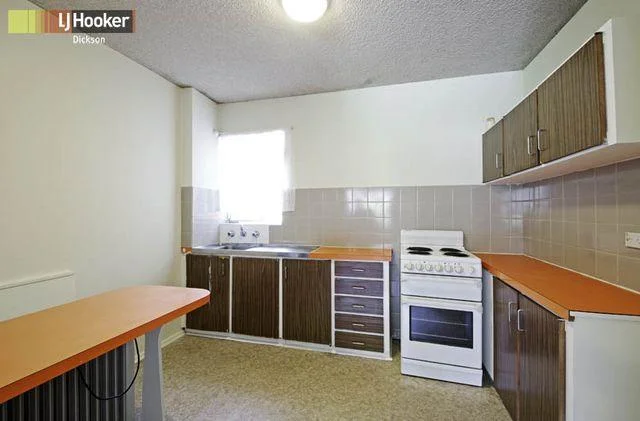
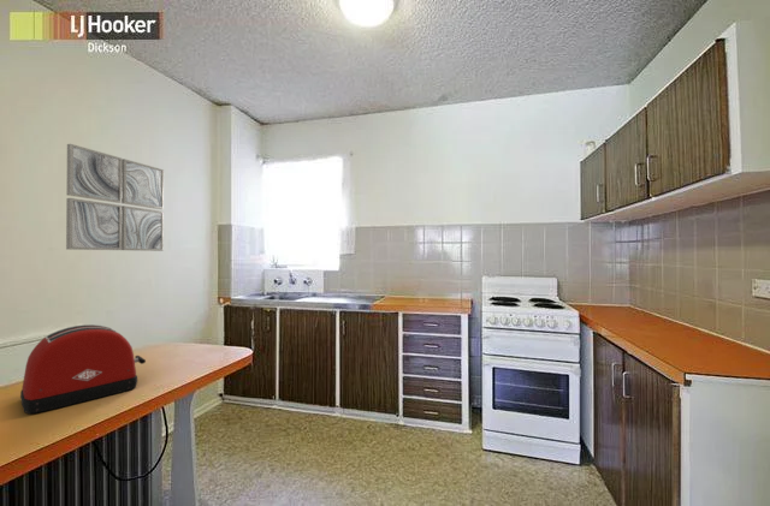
+ wall art [65,143,165,252]
+ toaster [19,323,147,415]
